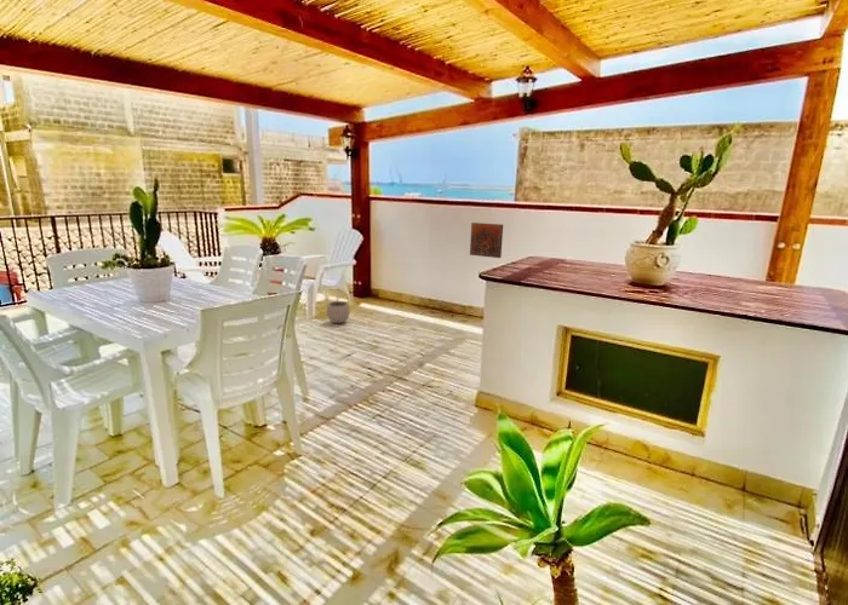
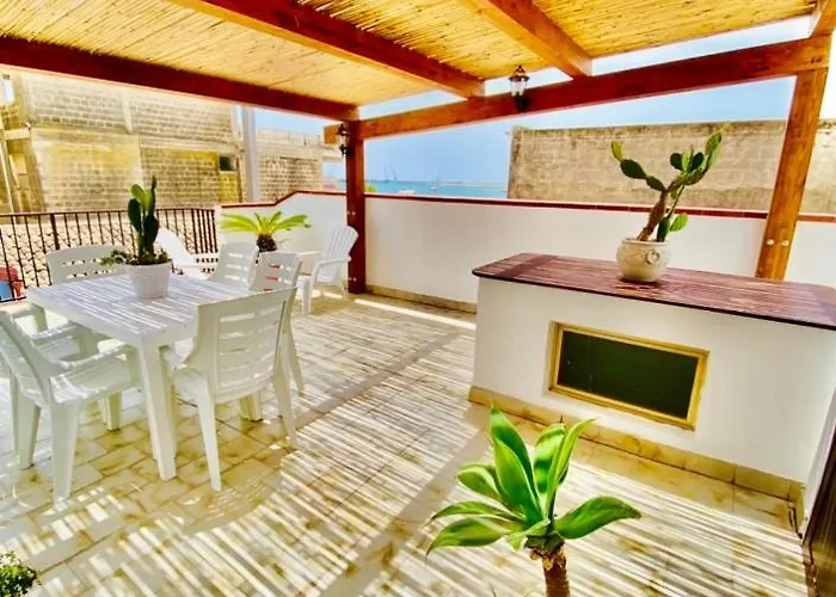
- plant pot [326,294,351,324]
- decorative tile [469,221,504,259]
